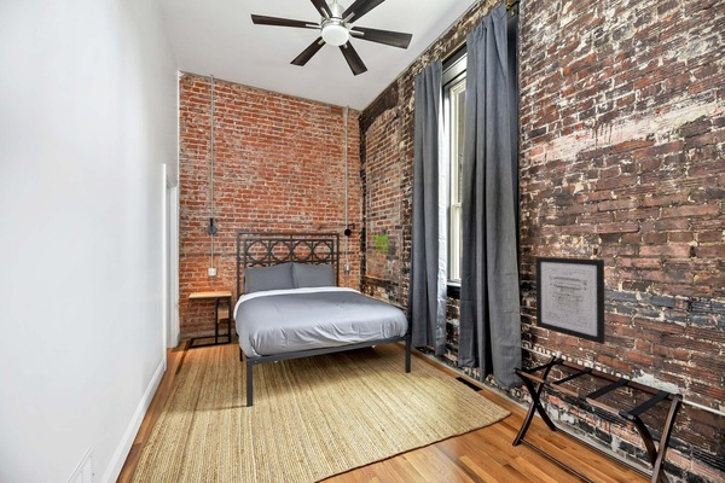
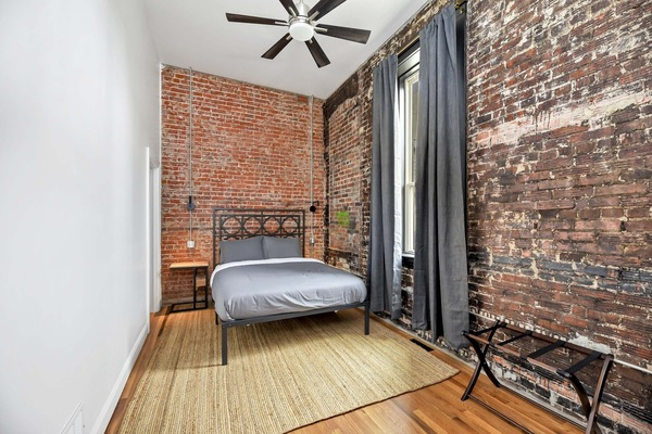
- wall art [534,256,607,345]
